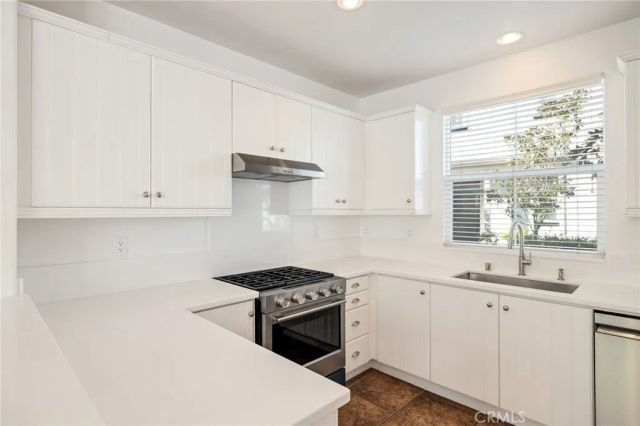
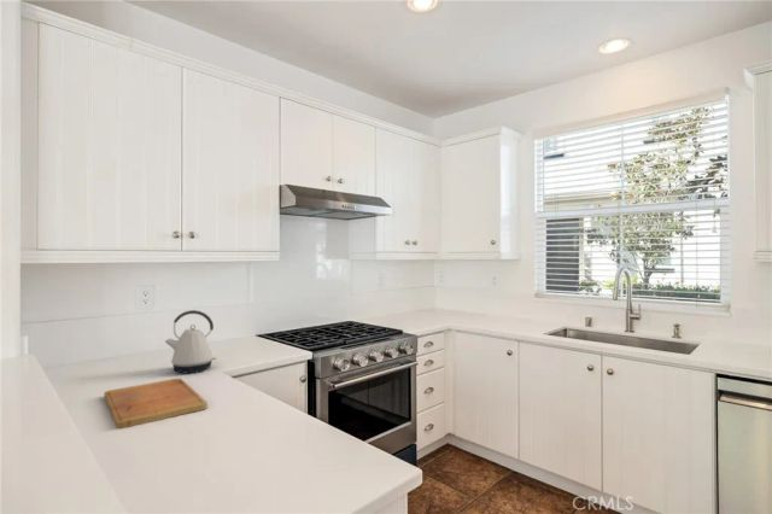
+ kettle [164,309,217,374]
+ cutting board [103,378,209,430]
